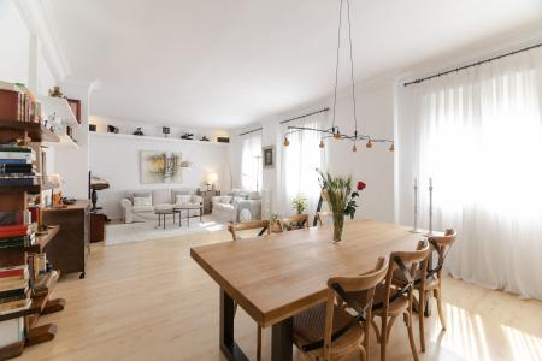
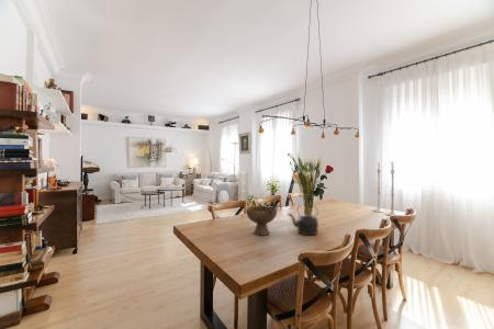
+ kettle [287,203,319,236]
+ bowl [245,204,278,237]
